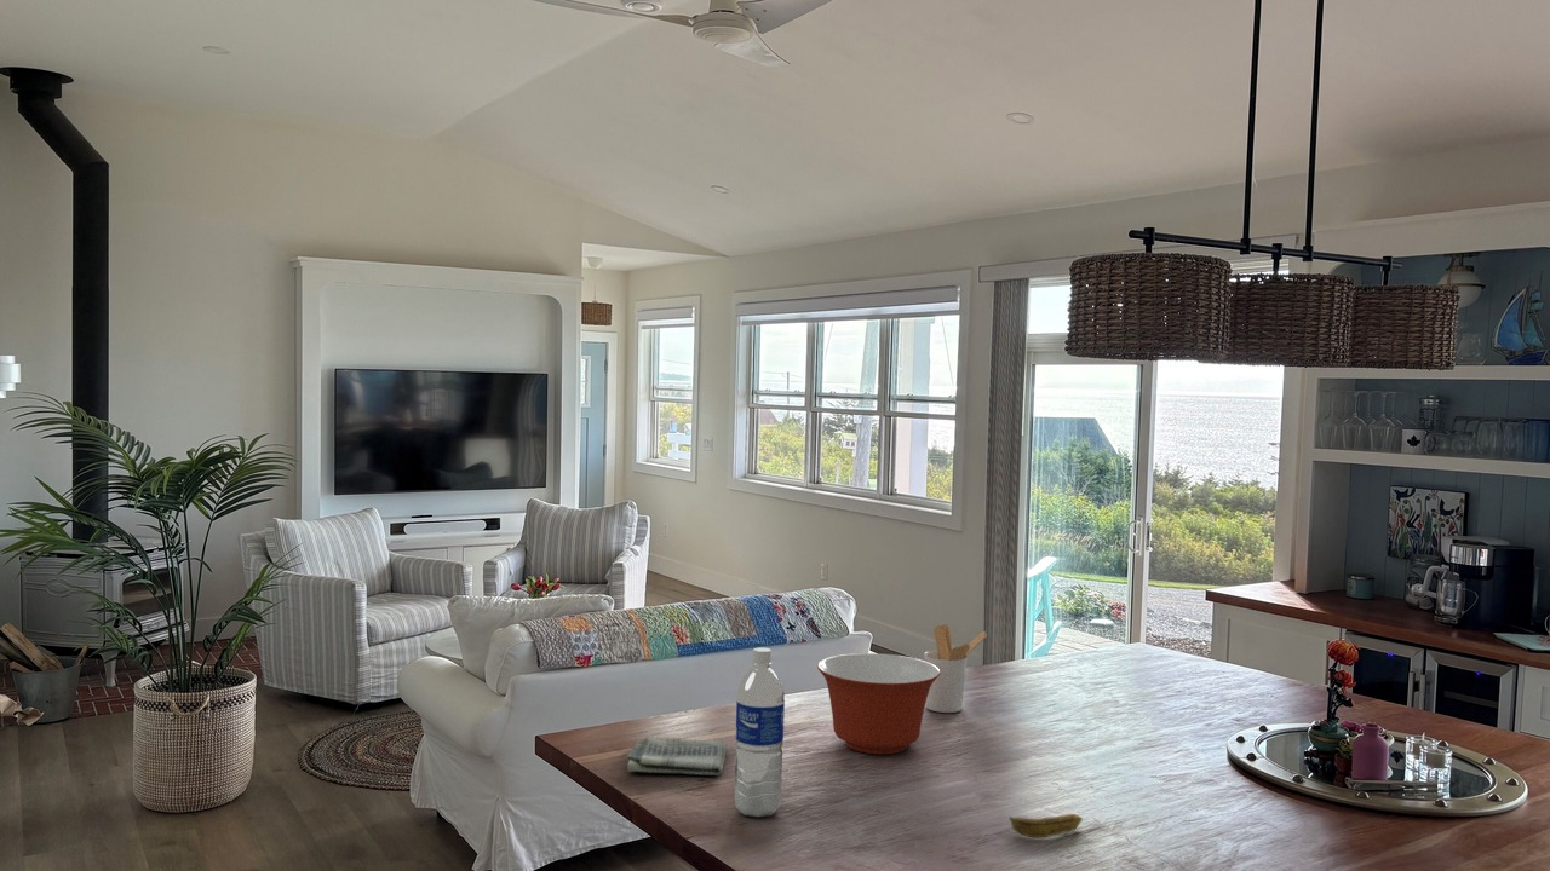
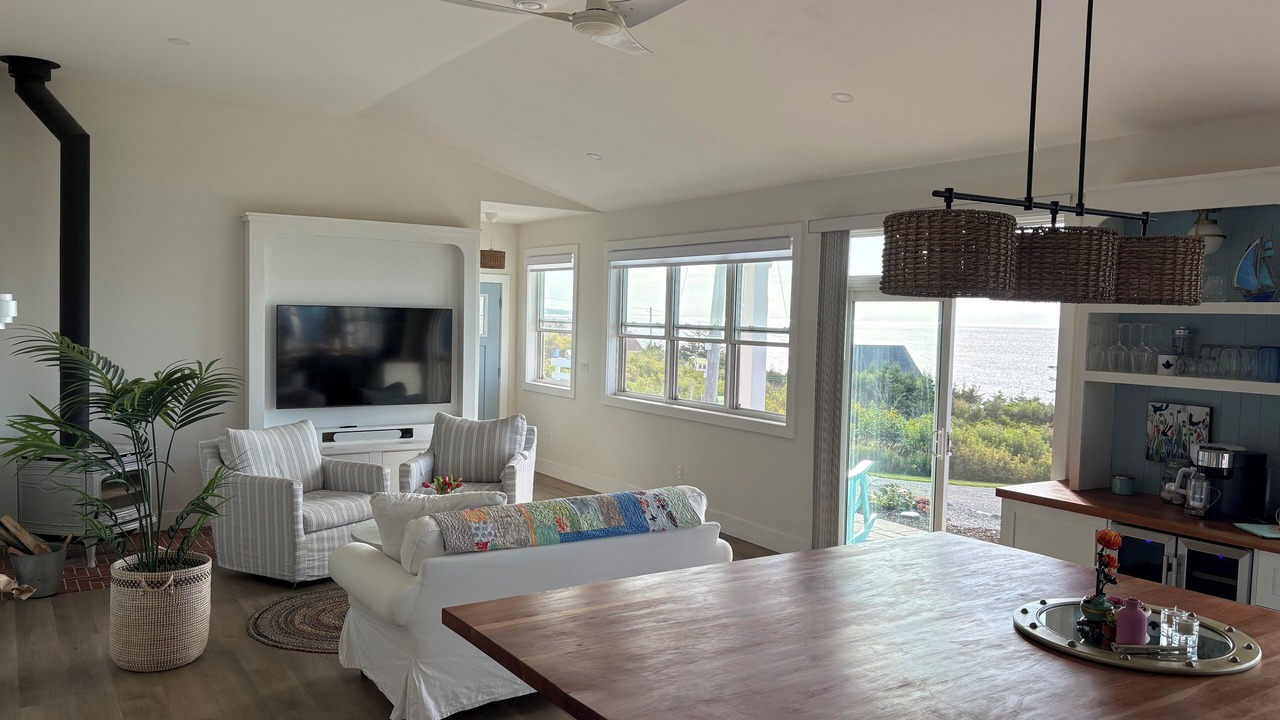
- water bottle [734,646,786,818]
- utensil holder [923,623,988,714]
- banana [1009,813,1084,838]
- dish towel [626,734,728,777]
- mixing bowl [816,652,940,755]
